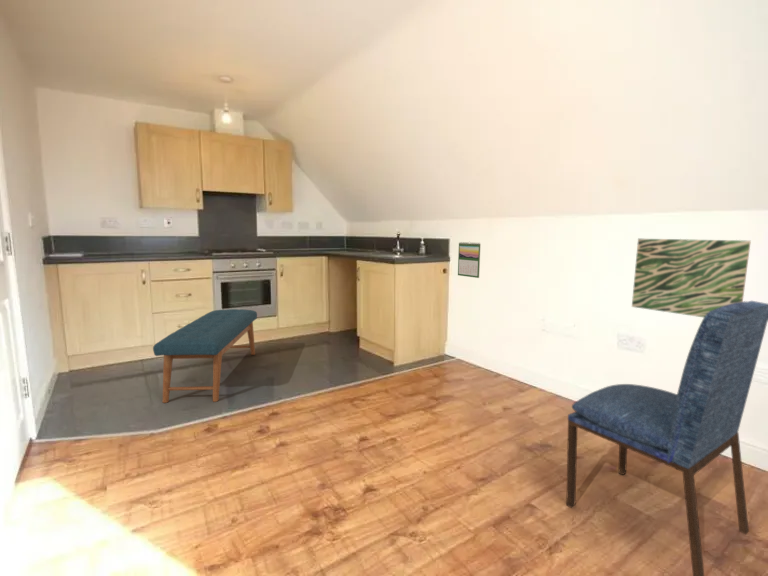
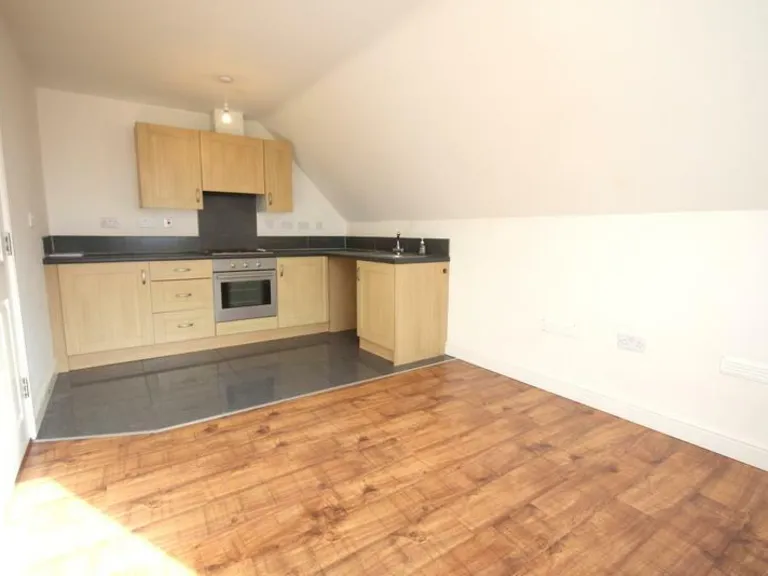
- wall art [631,238,752,318]
- calendar [457,241,482,279]
- dining chair [565,300,768,576]
- bench [152,308,258,404]
